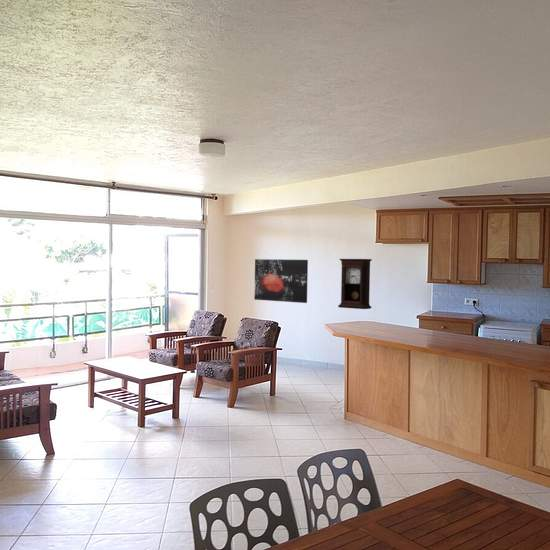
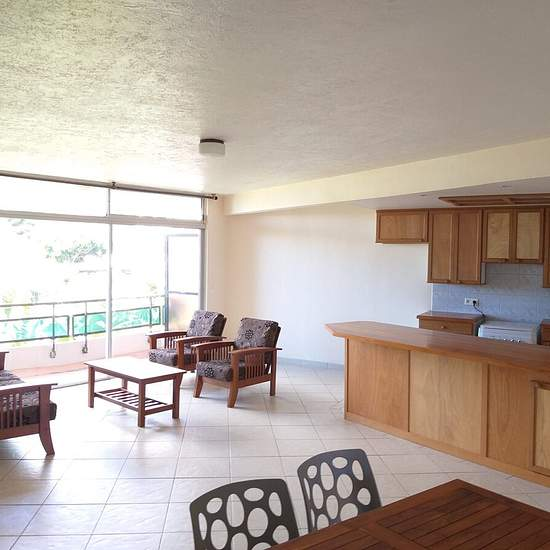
- pendulum clock [337,258,373,310]
- wall art [253,258,309,304]
